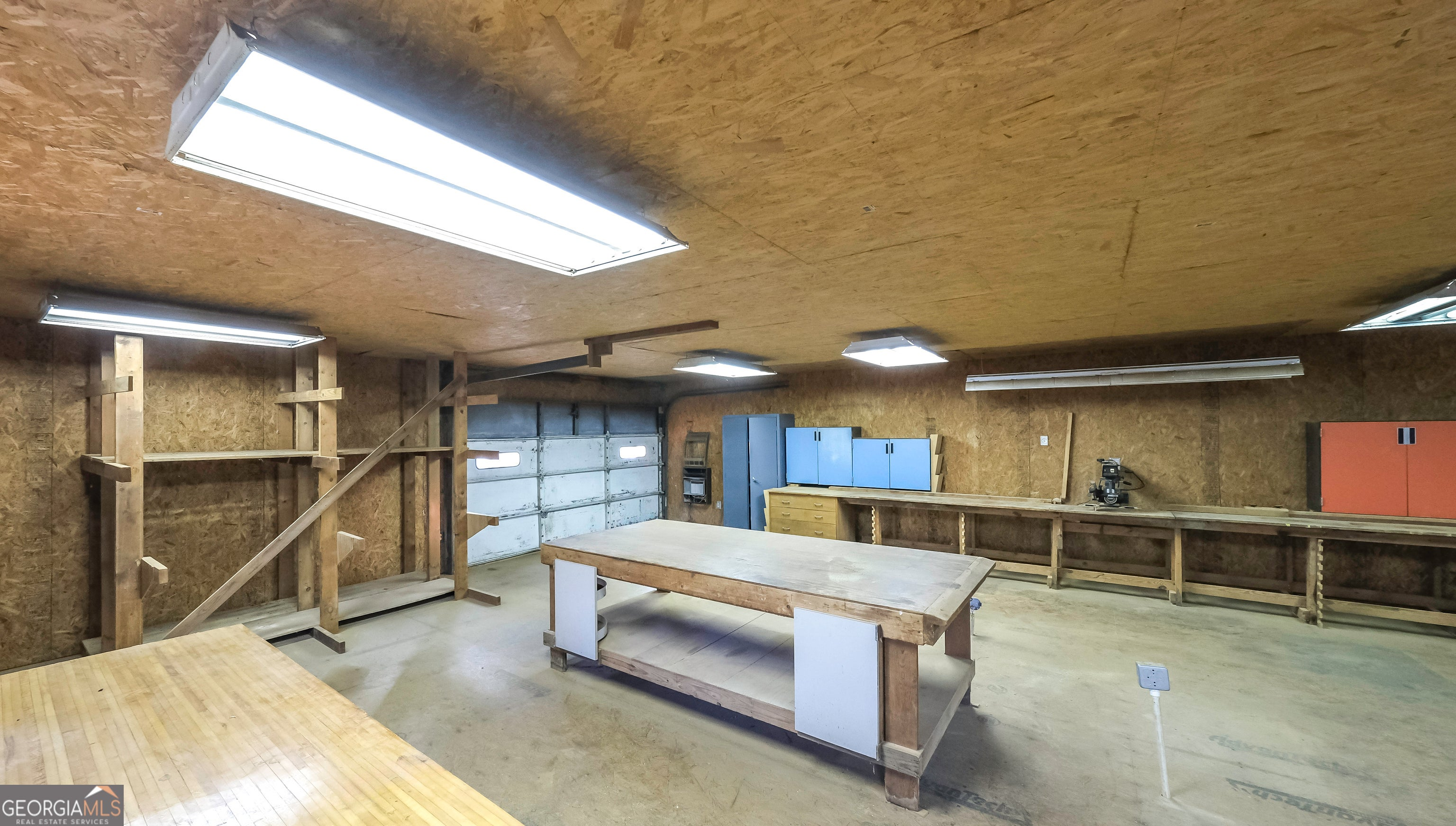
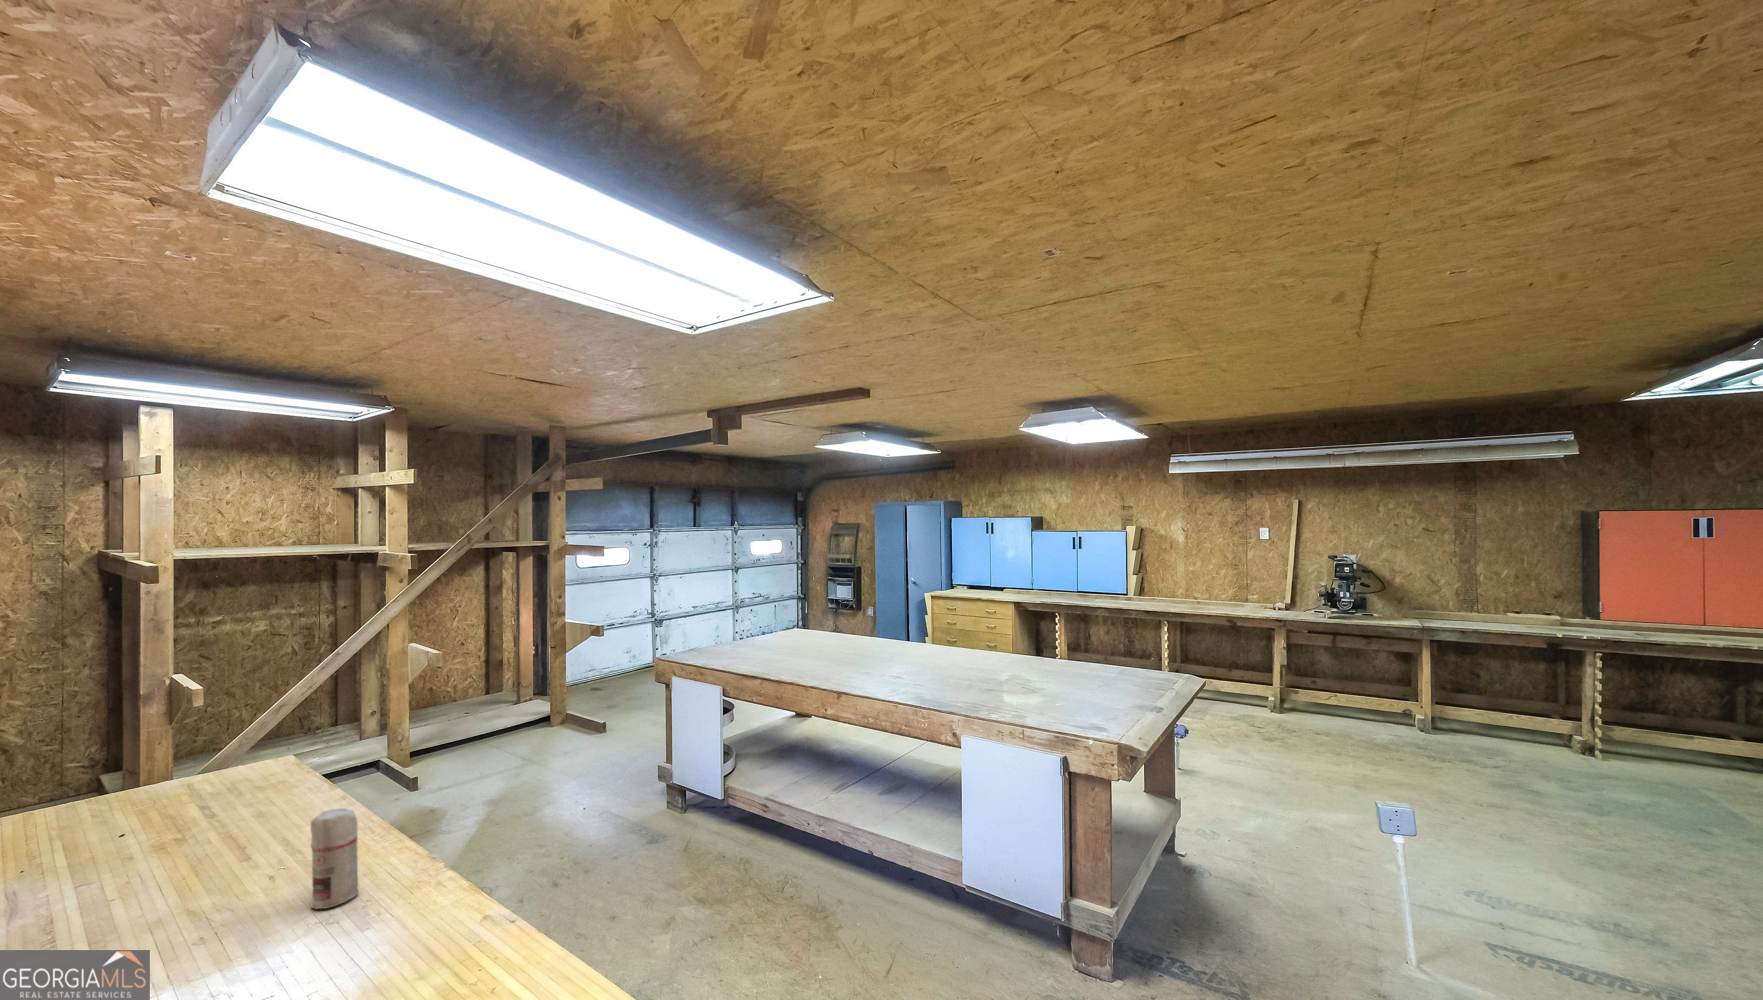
+ spray can [310,808,360,910]
